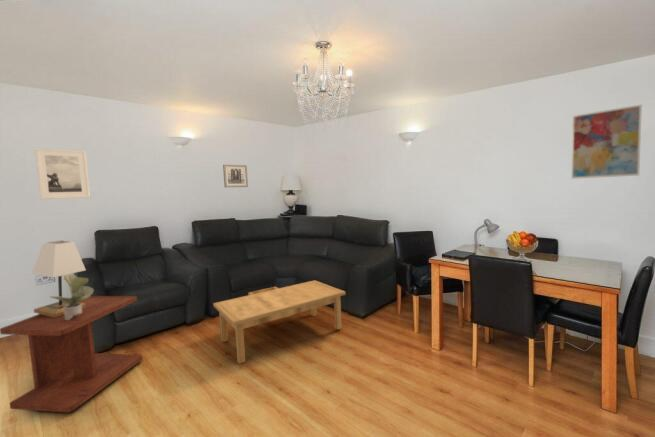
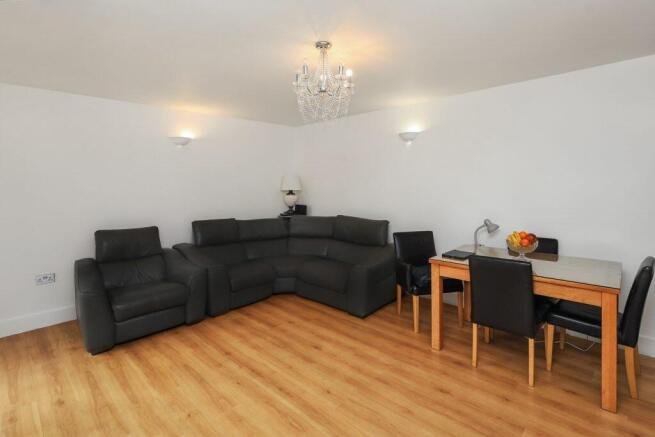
- side table [0,295,143,413]
- coffee table [212,279,347,365]
- wall art [570,104,643,180]
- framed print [34,147,91,200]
- lamp [31,239,87,318]
- potted plant [49,274,95,320]
- wall art [222,164,249,188]
